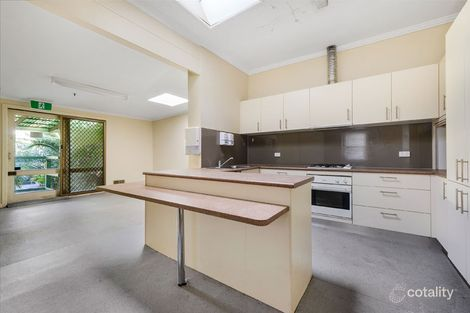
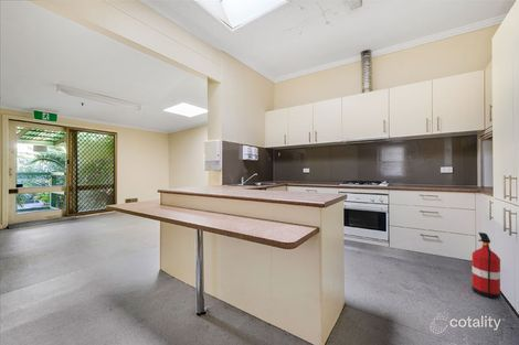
+ fire extinguisher [472,231,501,300]
